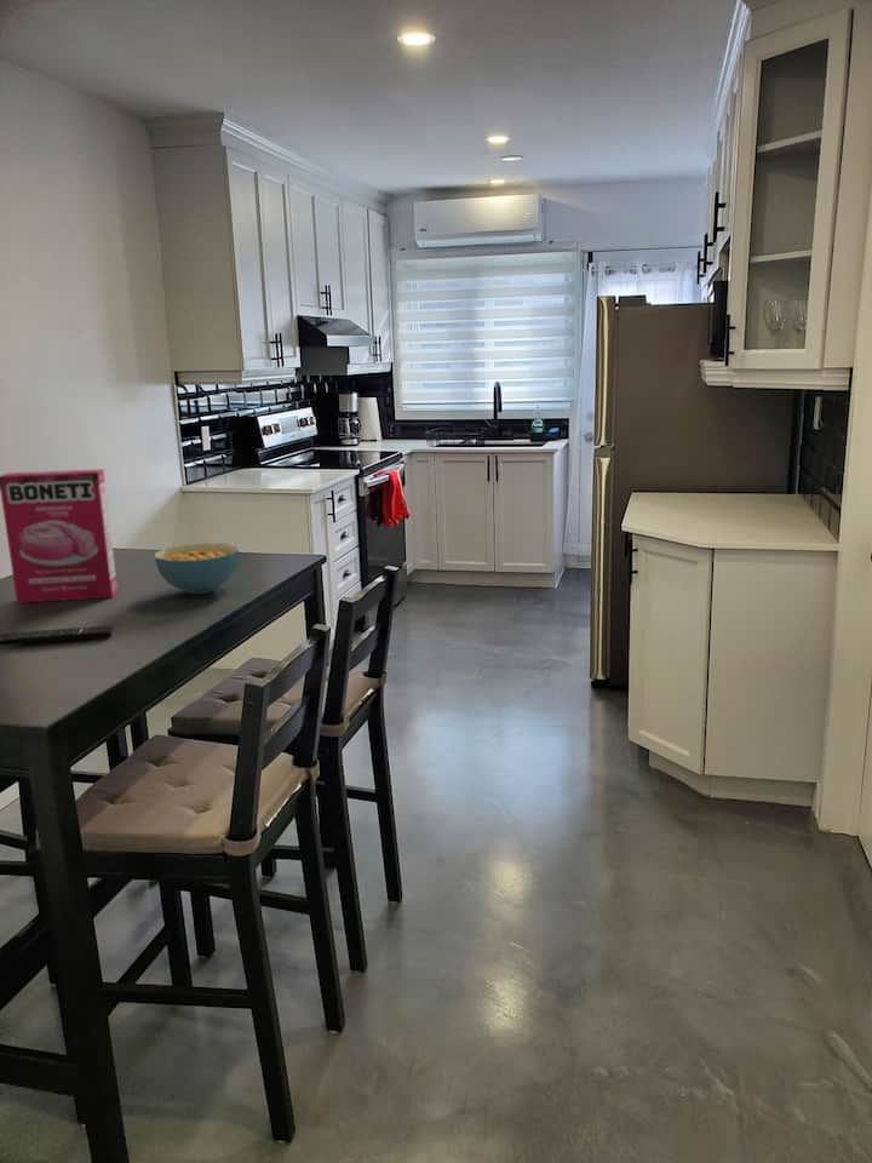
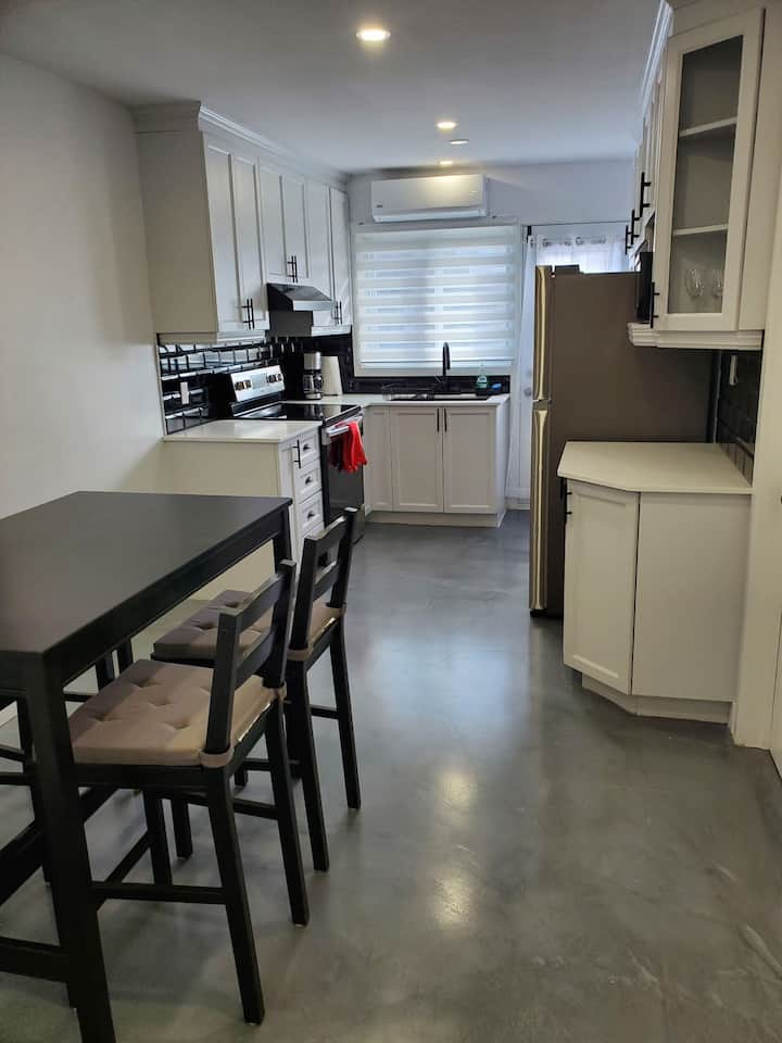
- remote control [0,624,114,646]
- cereal box [0,468,119,605]
- cereal bowl [154,542,240,595]
